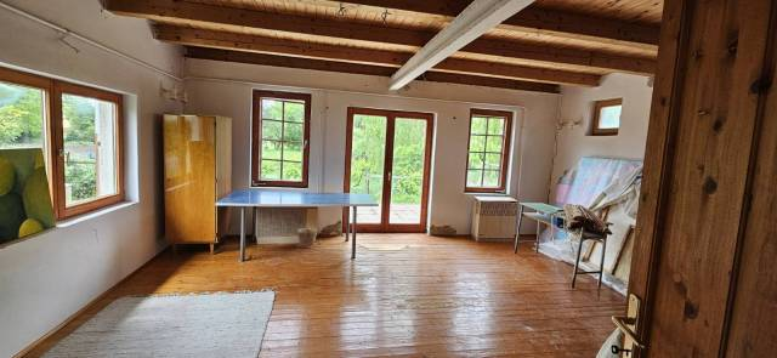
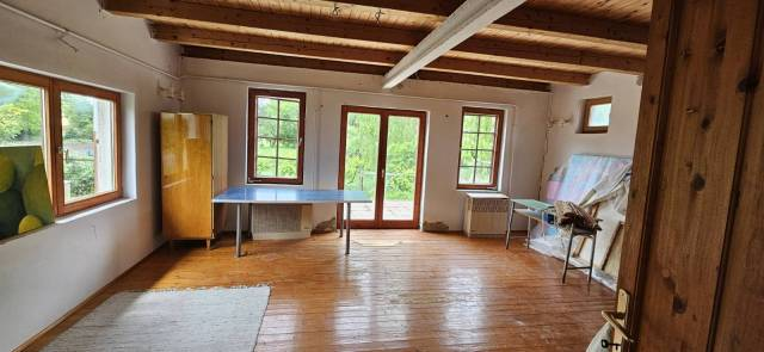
- plant pot [295,227,317,249]
